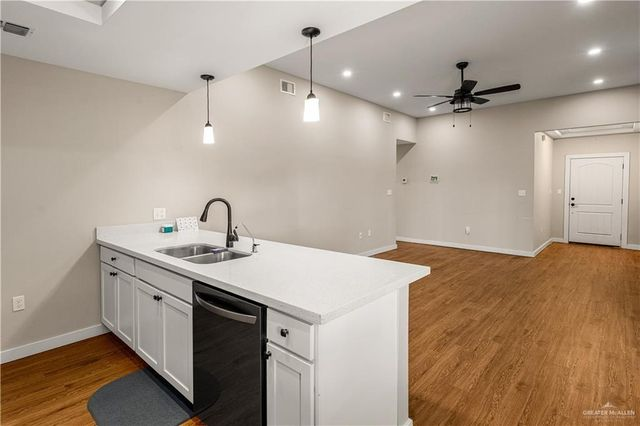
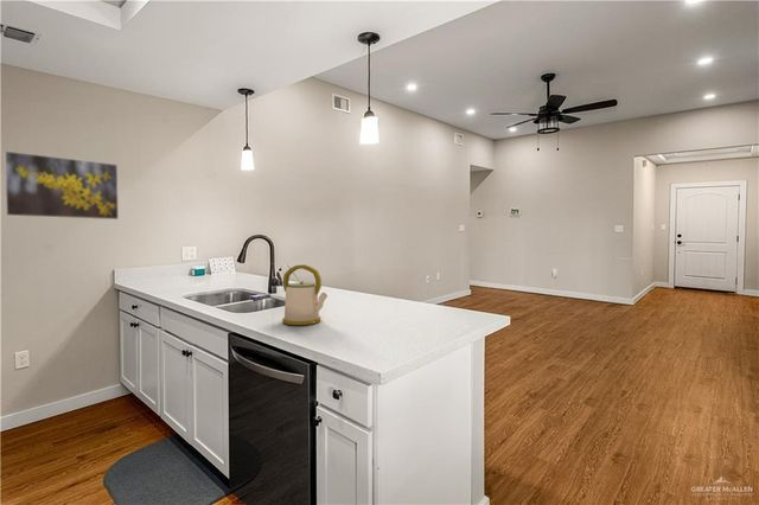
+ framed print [4,149,120,220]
+ kettle [281,263,329,326]
